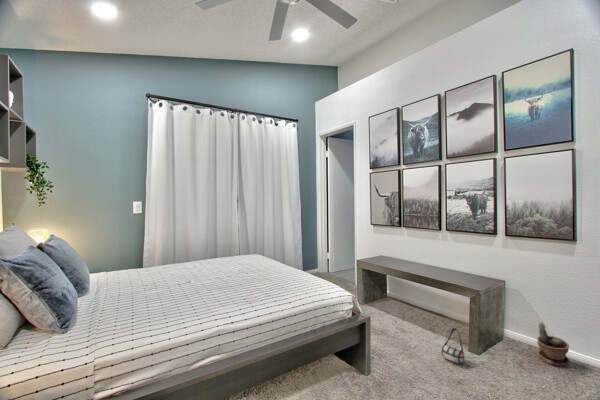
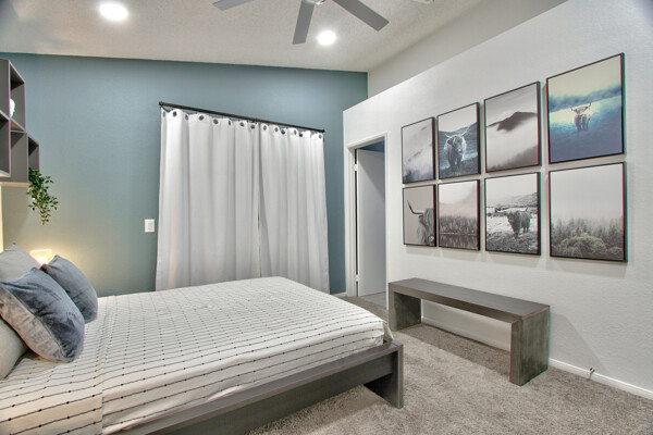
- bag [436,327,465,375]
- potted plant [536,321,570,368]
